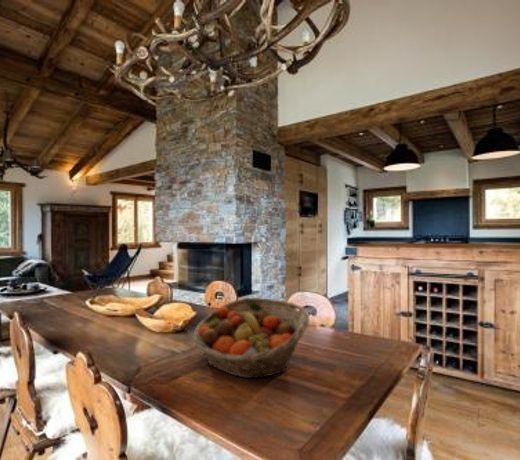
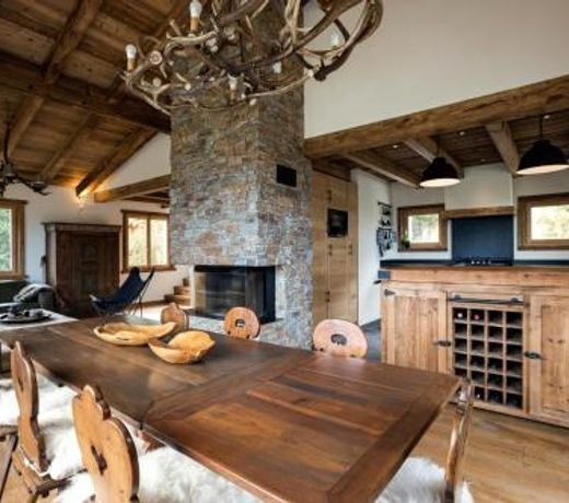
- fruit basket [192,297,311,379]
